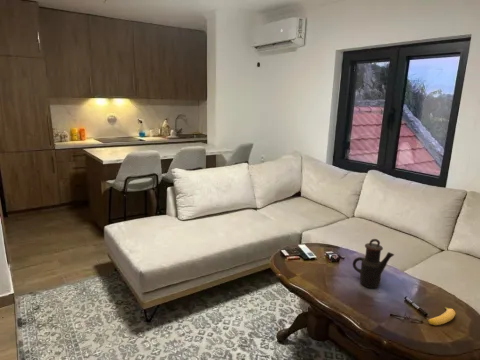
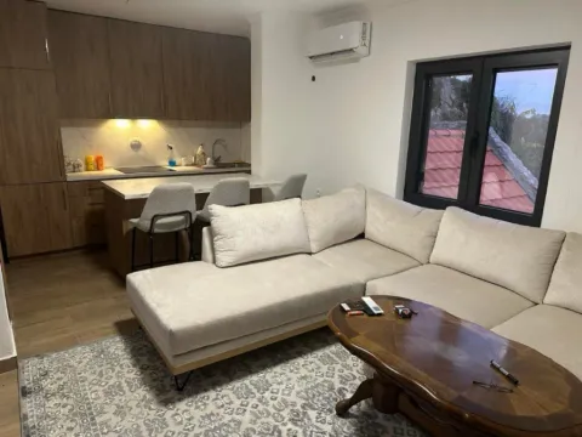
- teapot [352,238,395,289]
- banana [427,306,456,326]
